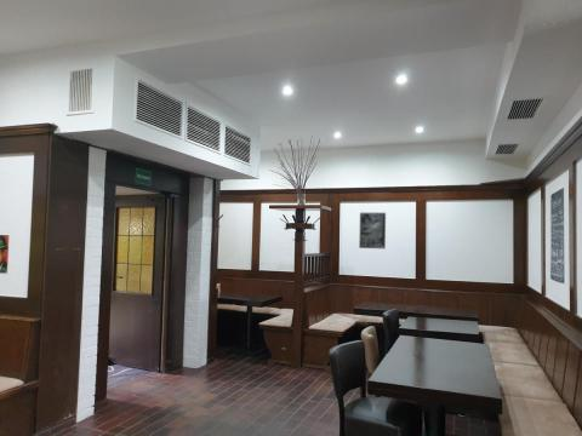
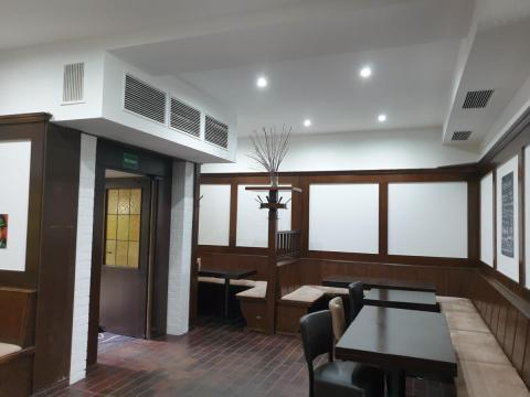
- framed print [358,212,387,249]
